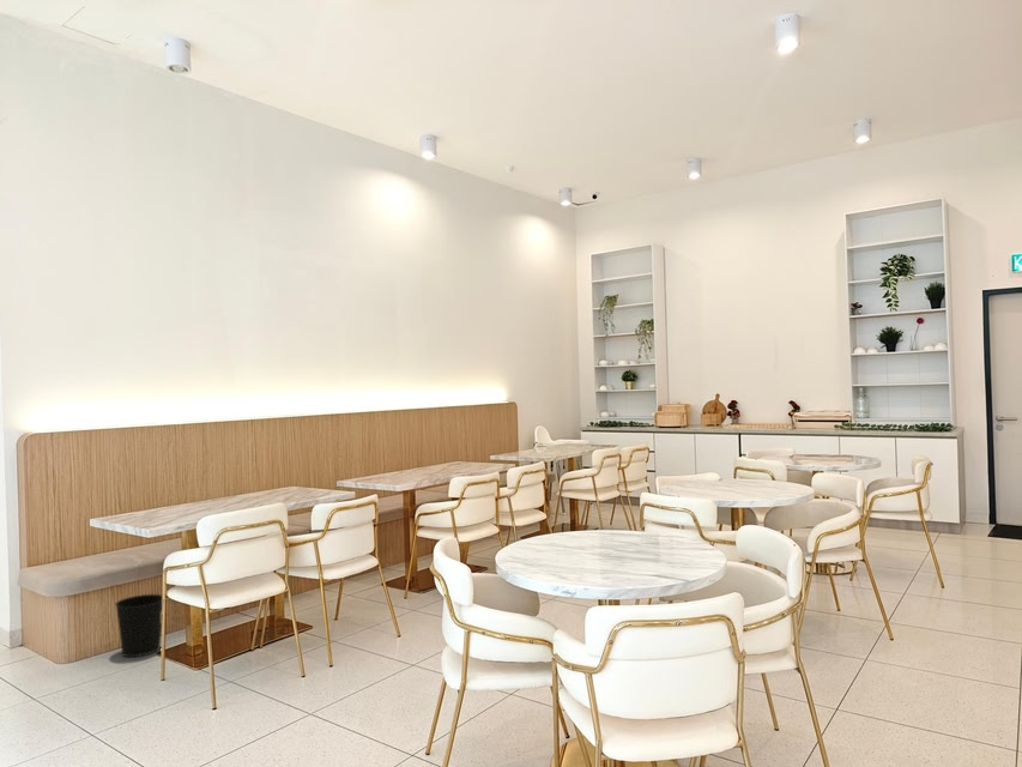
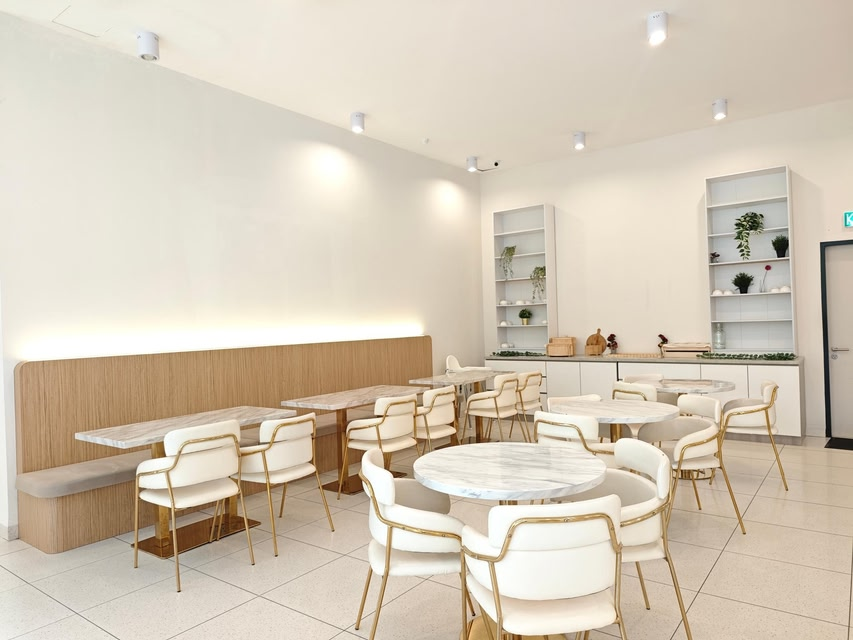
- wastebasket [114,593,163,658]
